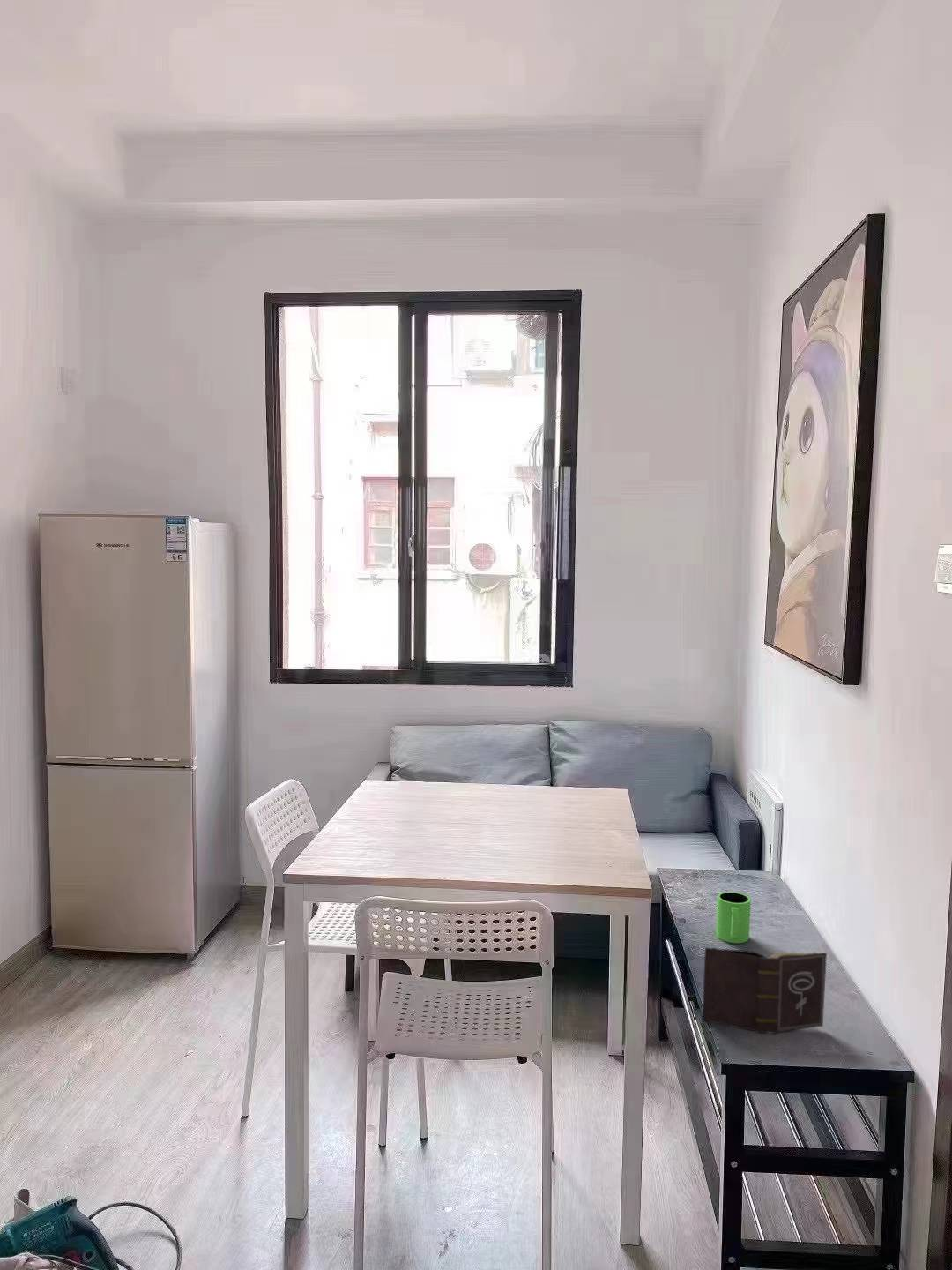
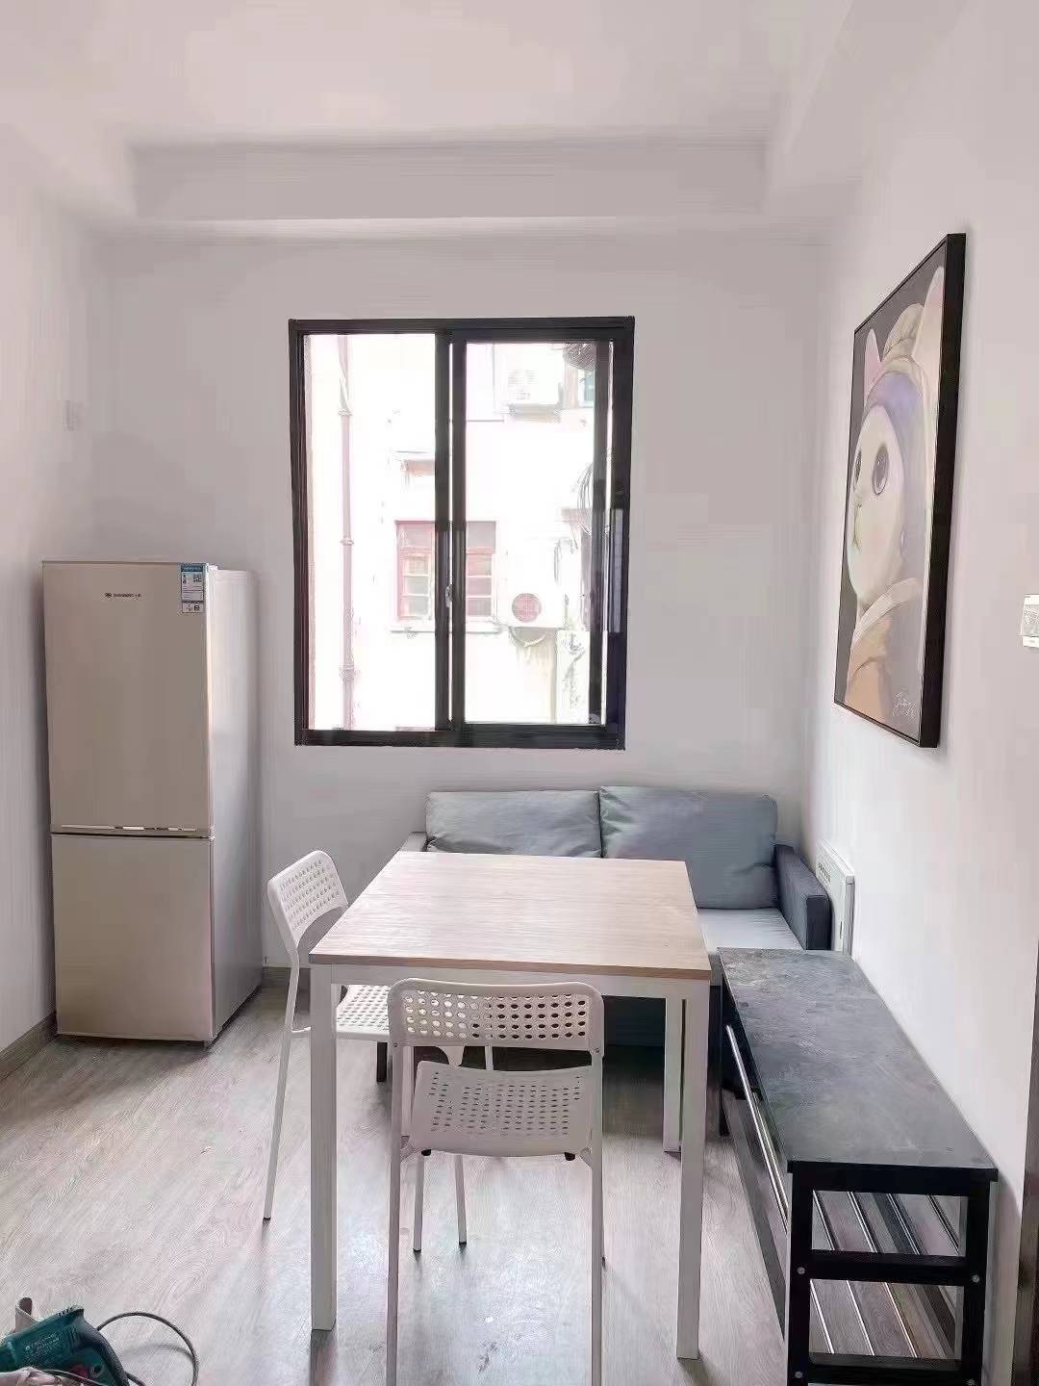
- book [702,946,828,1035]
- mug [715,891,752,944]
